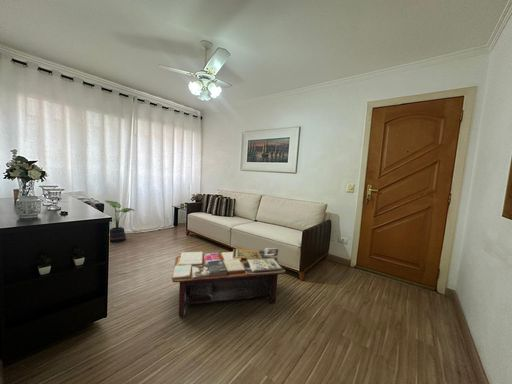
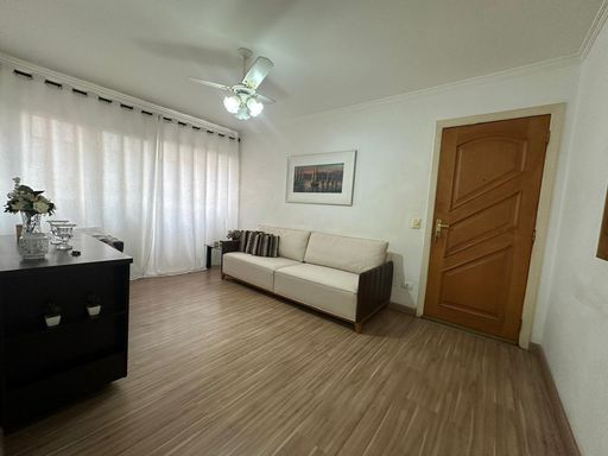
- potted plant [104,200,135,243]
- coffee table [171,247,287,317]
